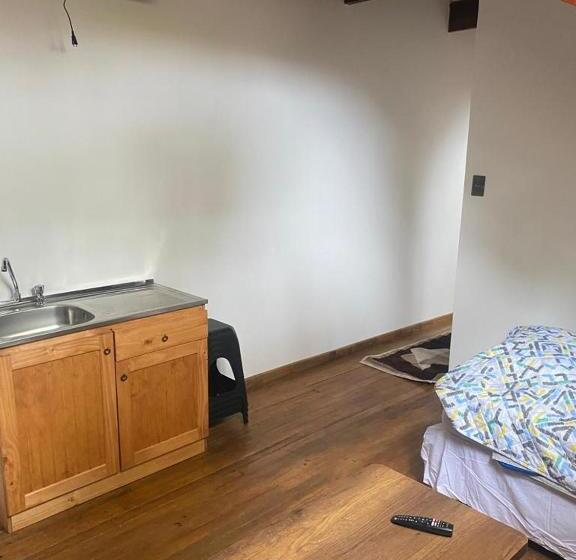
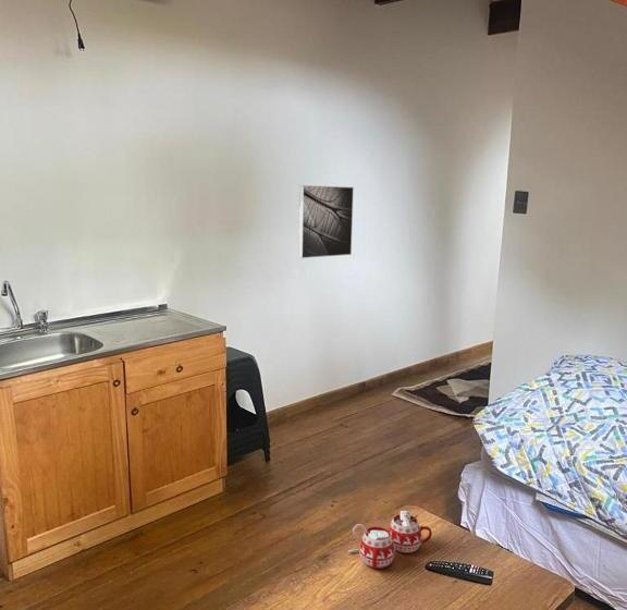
+ mug [347,510,433,570]
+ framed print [297,184,355,259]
